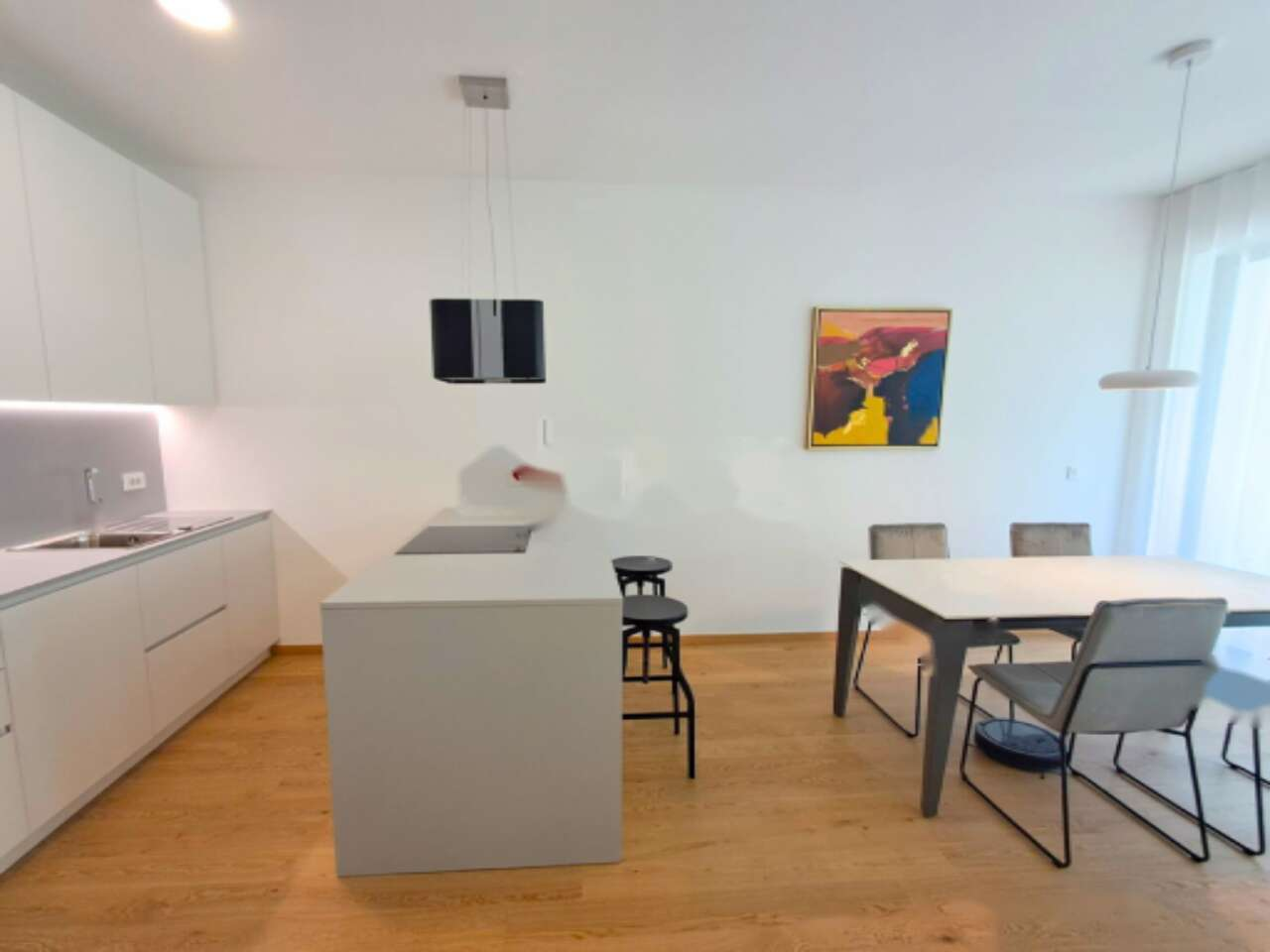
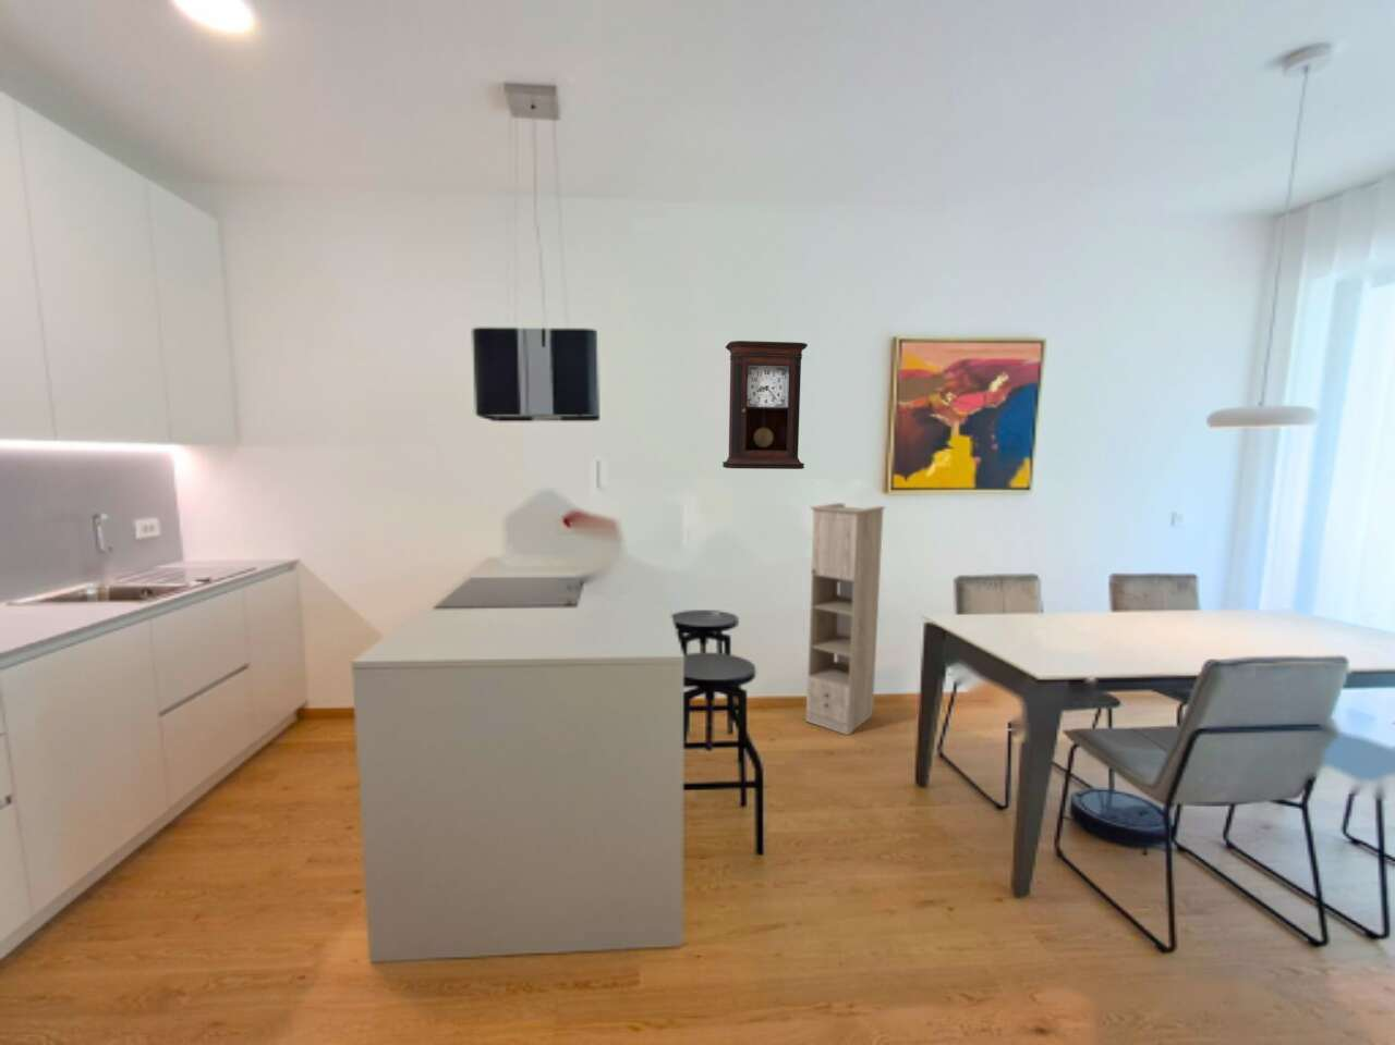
+ storage cabinet [804,502,888,735]
+ pendulum clock [722,339,808,470]
